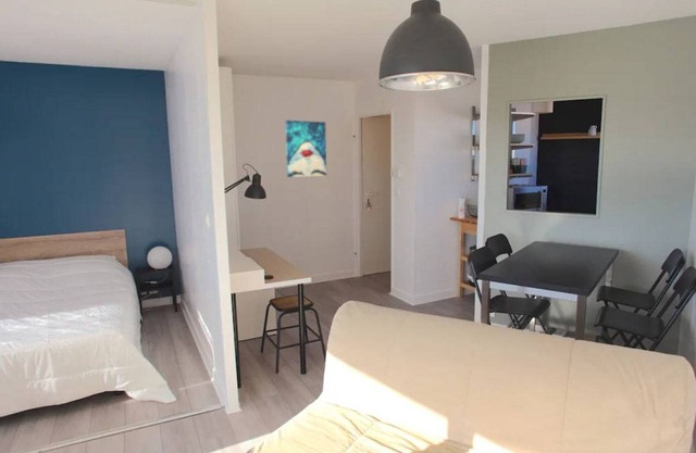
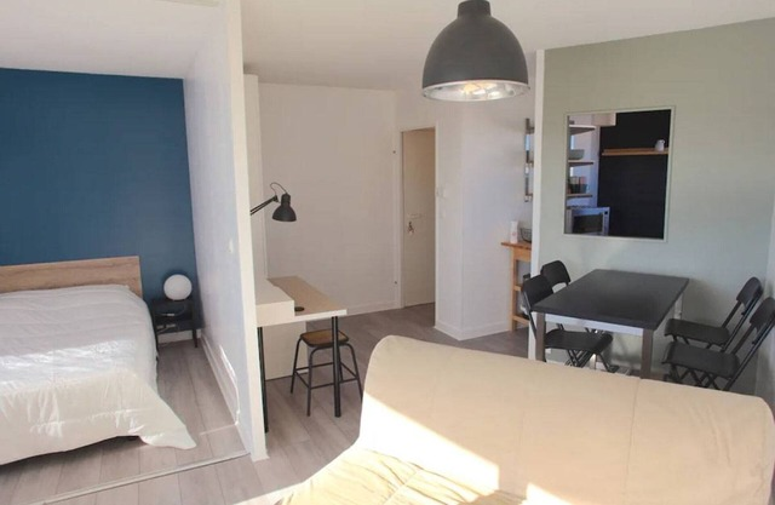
- wall art [284,119,327,178]
